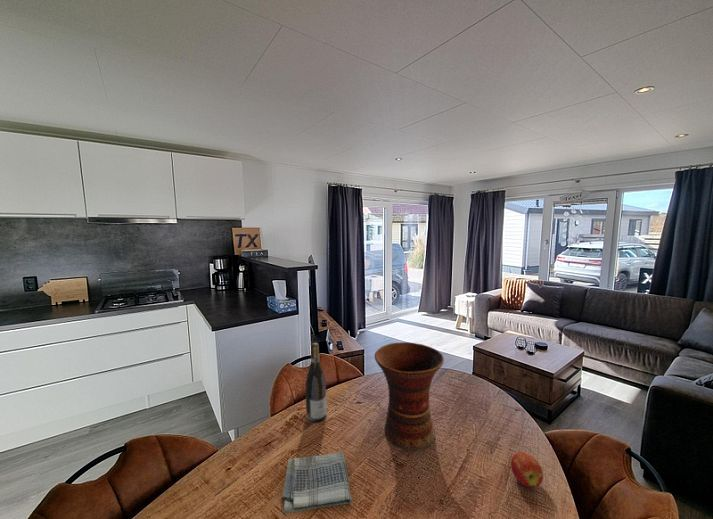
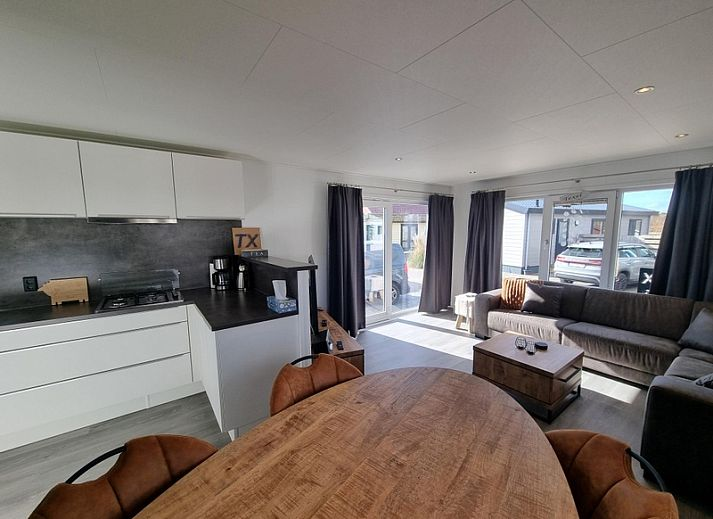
- apple [510,451,544,488]
- dish towel [282,450,353,514]
- wine bottle [305,342,327,423]
- vase [373,341,445,452]
